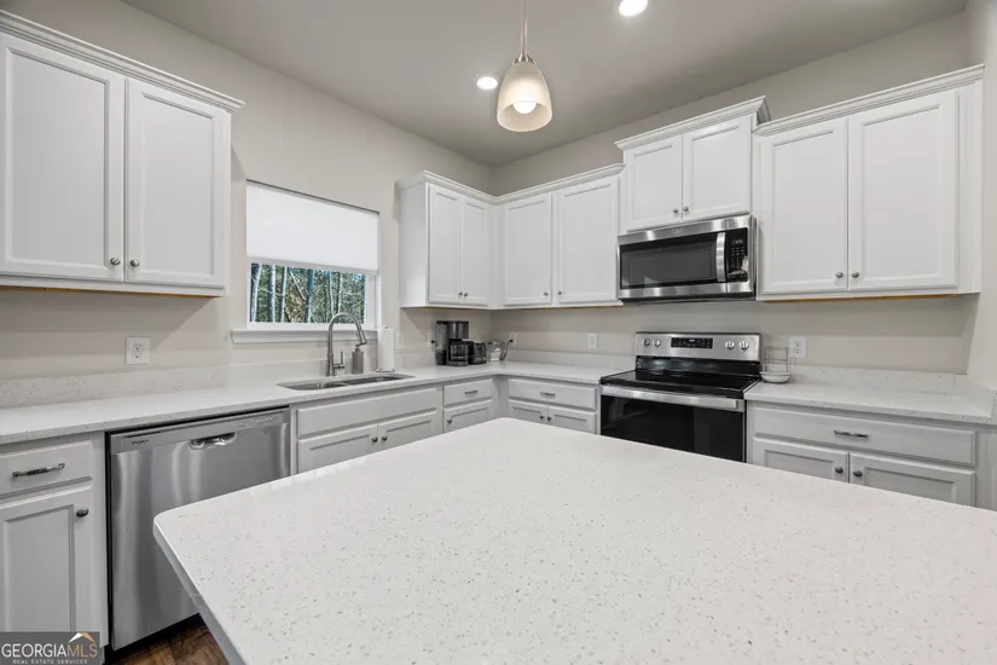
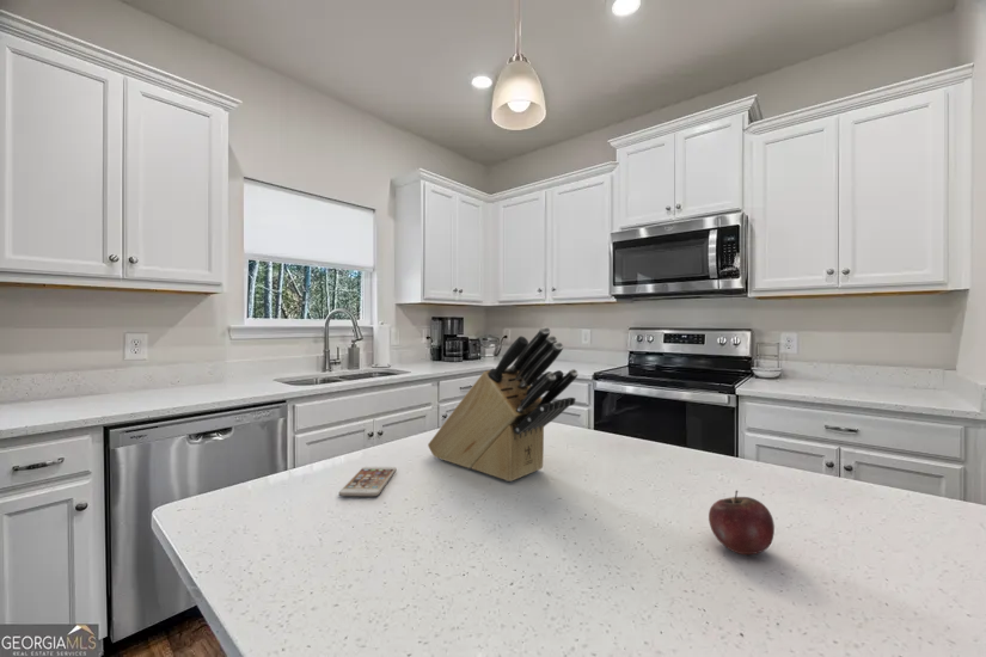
+ knife block [427,326,580,483]
+ smartphone [338,466,398,497]
+ apple [708,489,776,555]
